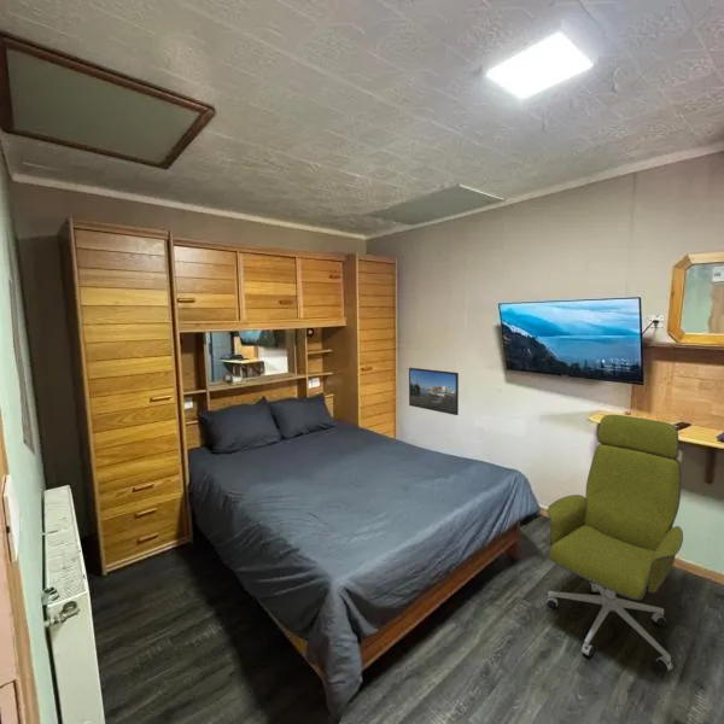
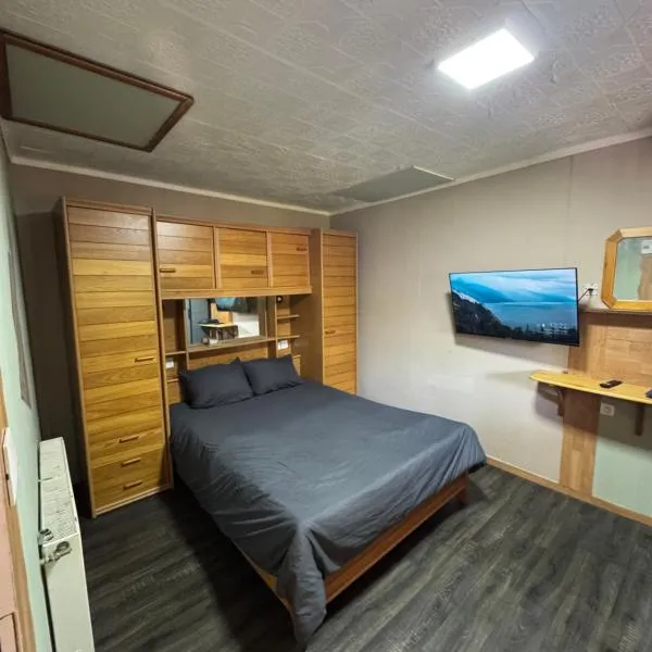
- office chair [545,414,684,672]
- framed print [408,367,460,416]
